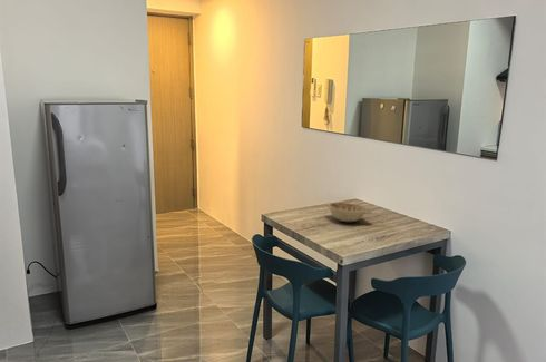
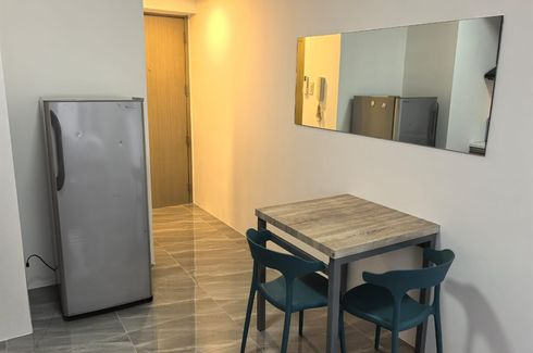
- decorative bowl [323,202,373,223]
